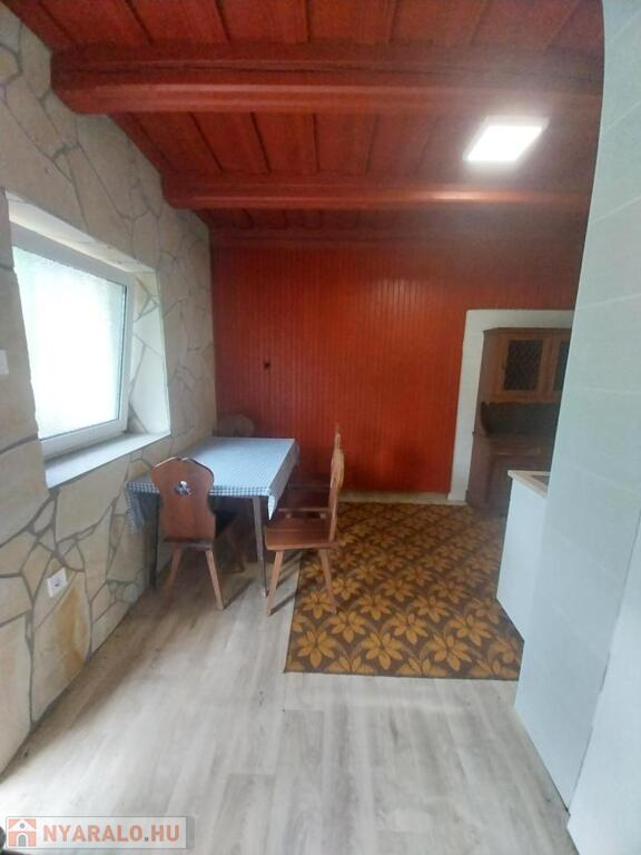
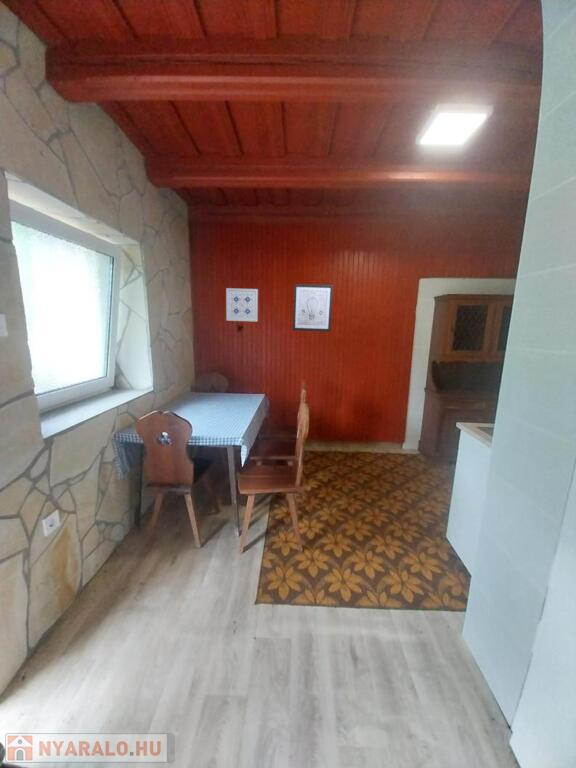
+ wall art [225,287,259,323]
+ wall art [292,283,334,333]
